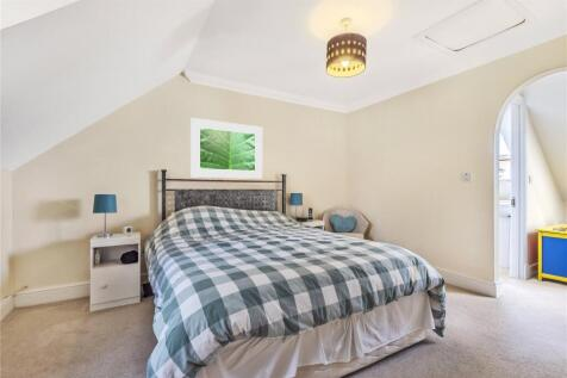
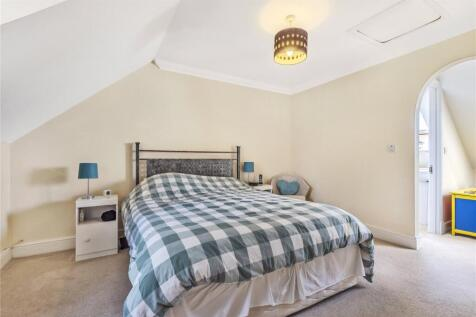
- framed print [189,117,263,180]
